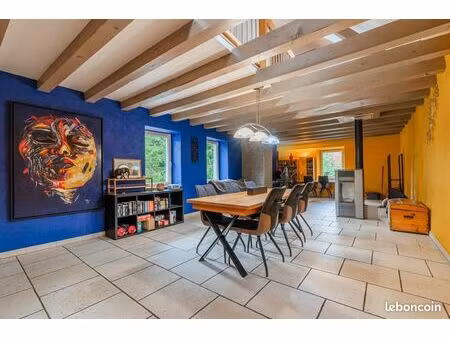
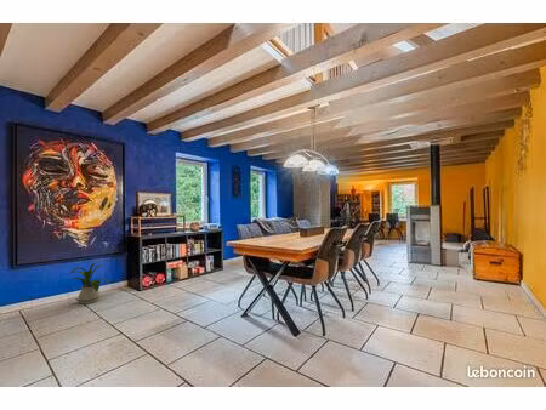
+ house plant [68,261,110,304]
